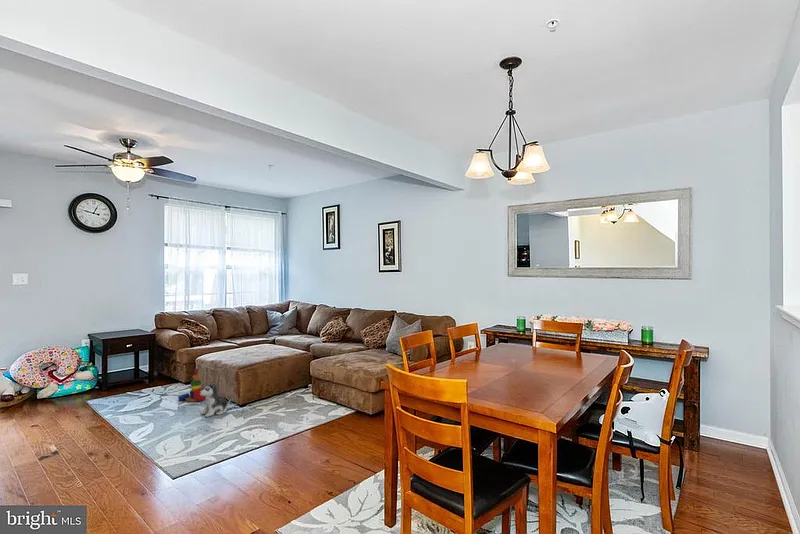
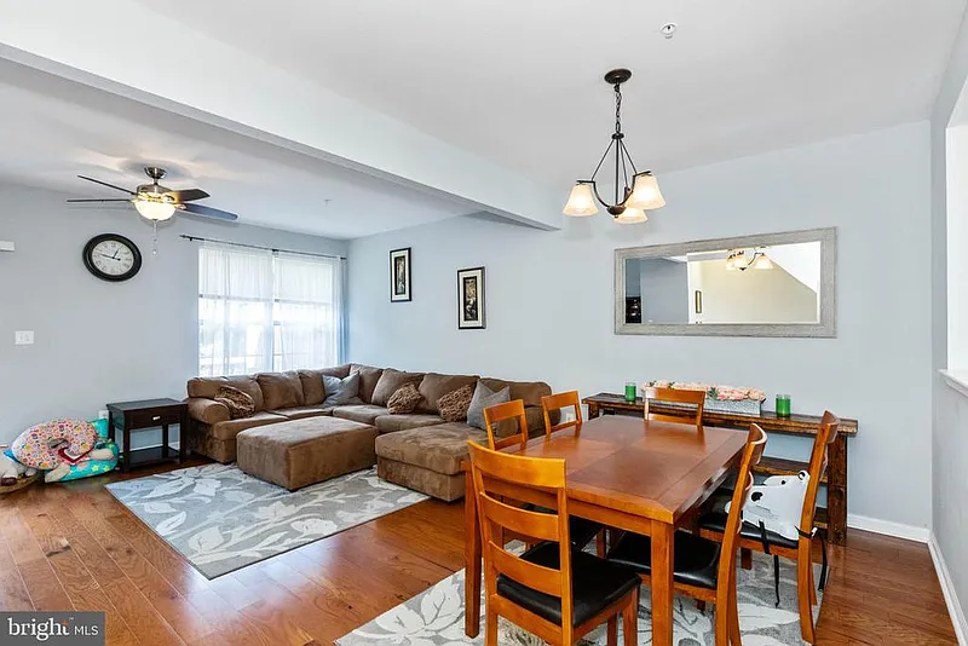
- plush toy [199,380,232,418]
- stacking toy [177,368,207,402]
